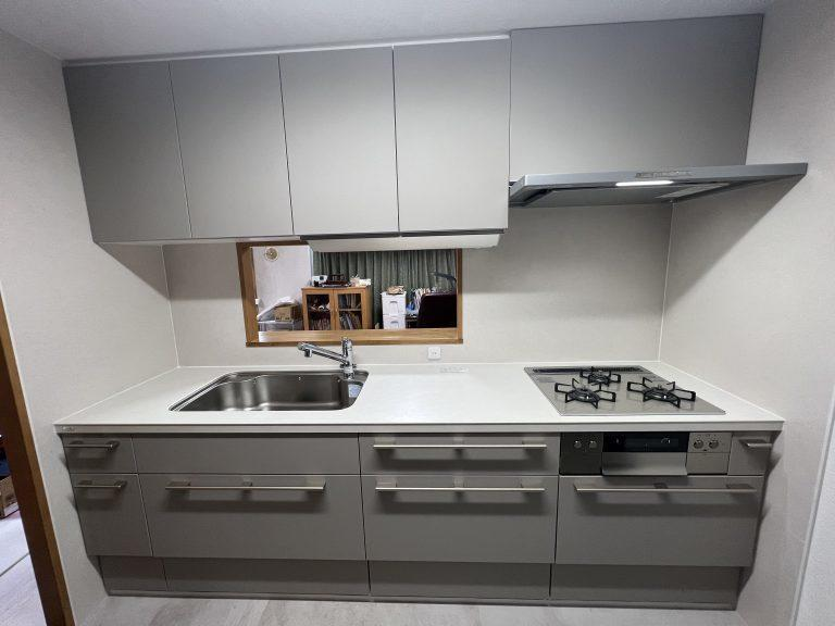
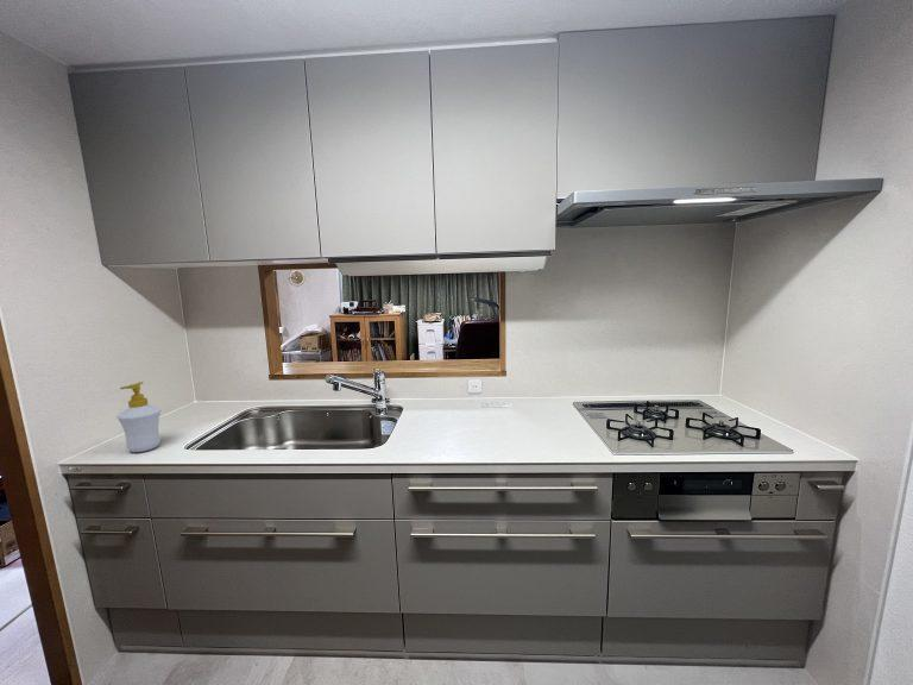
+ soap bottle [115,381,163,453]
